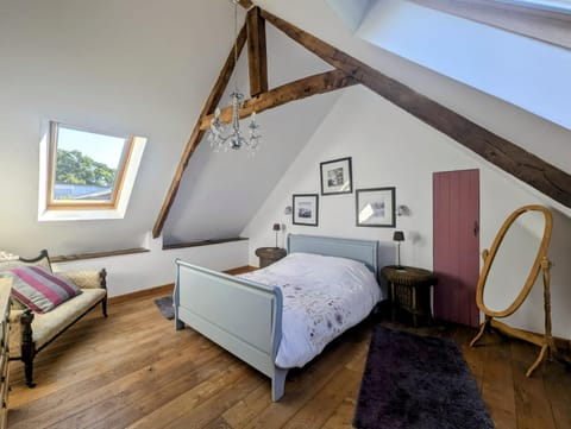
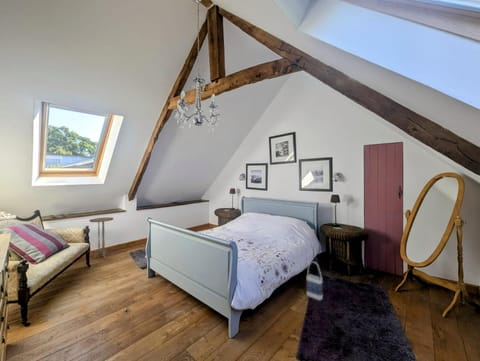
+ bag [306,261,324,301]
+ side table [88,216,115,260]
